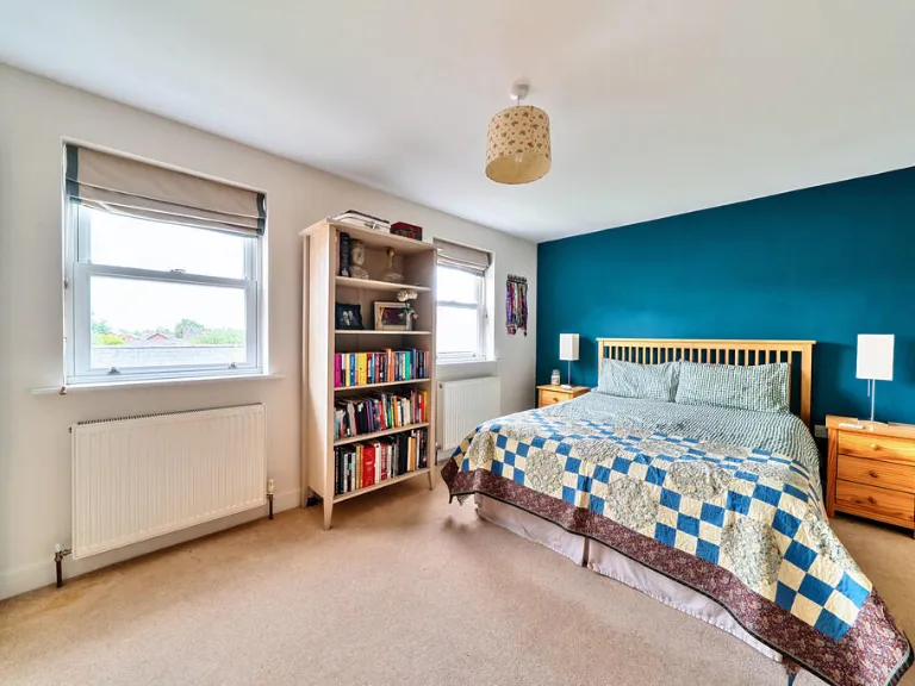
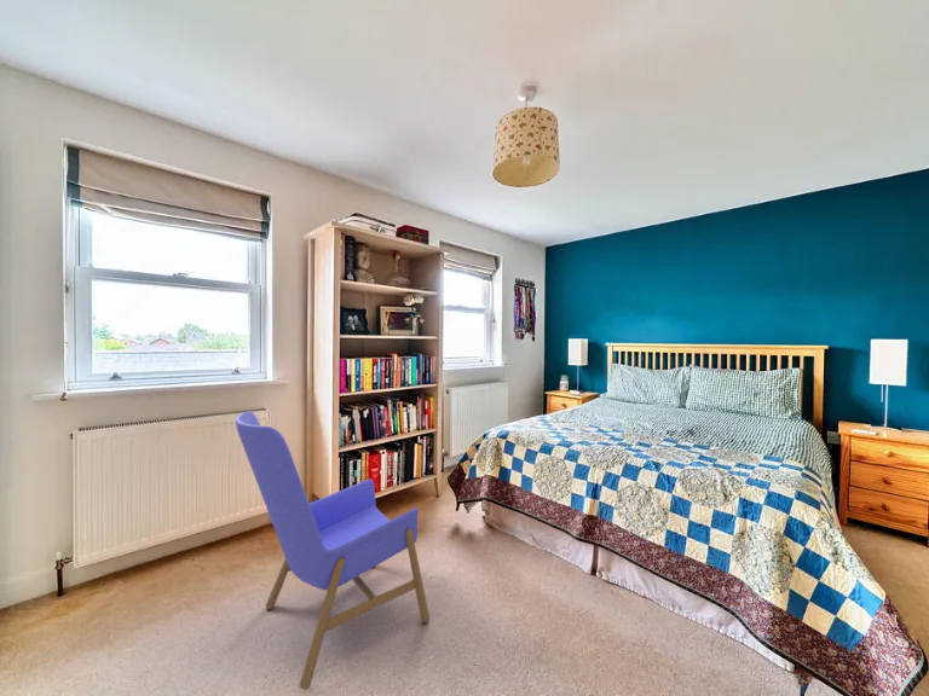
+ armchair [235,411,431,690]
